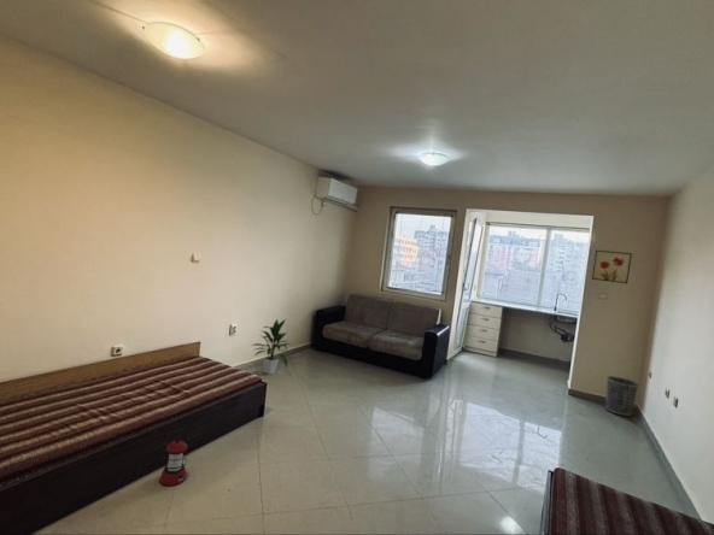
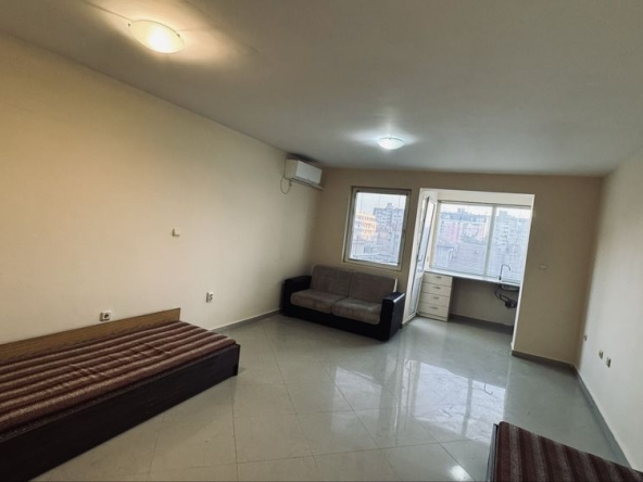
- wastebasket [604,375,639,417]
- lantern [158,427,189,487]
- indoor plant [251,318,293,376]
- wall art [591,249,633,284]
